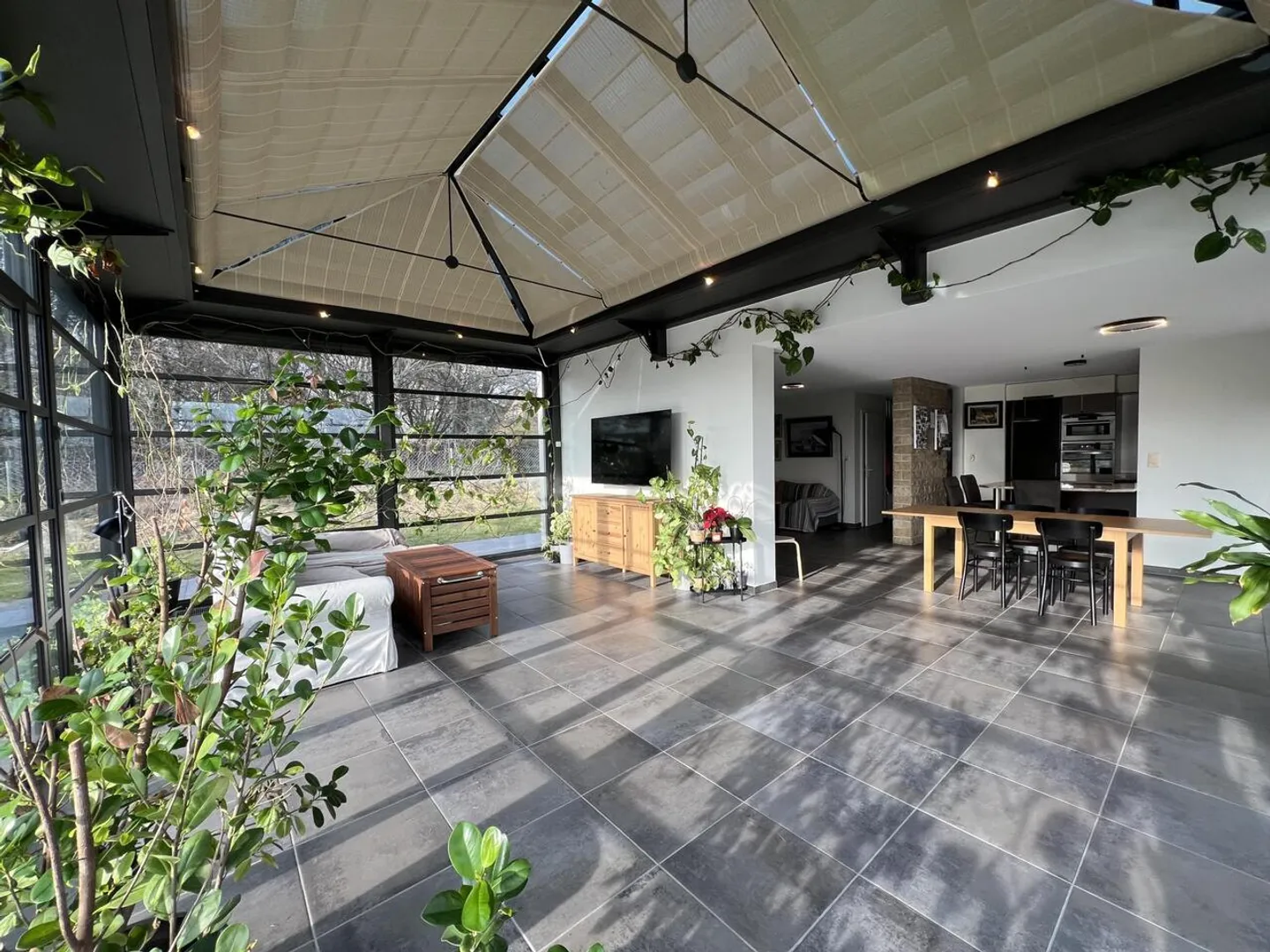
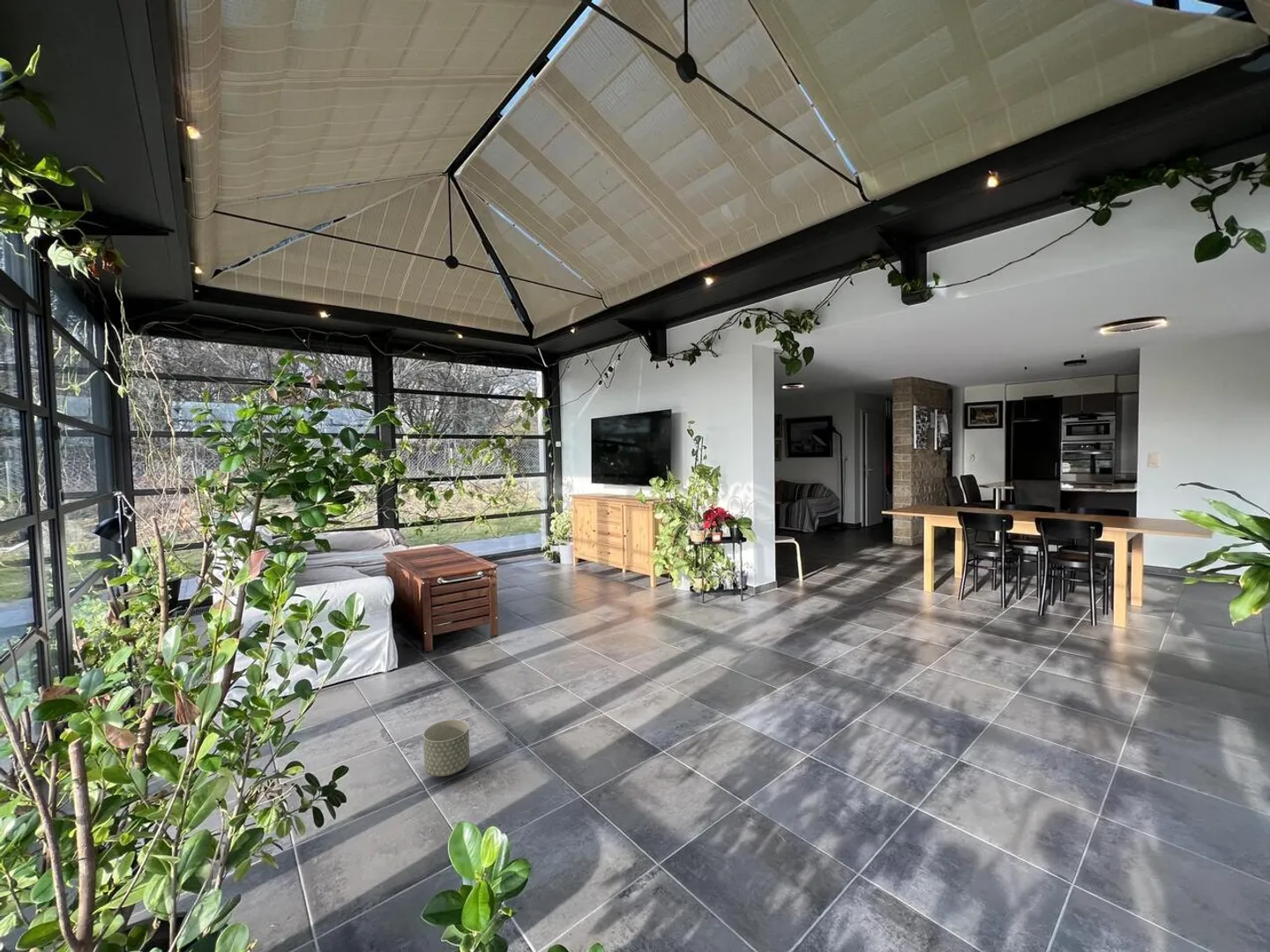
+ planter [422,718,471,777]
